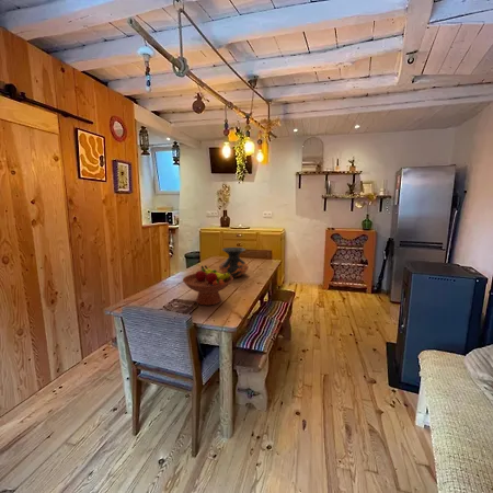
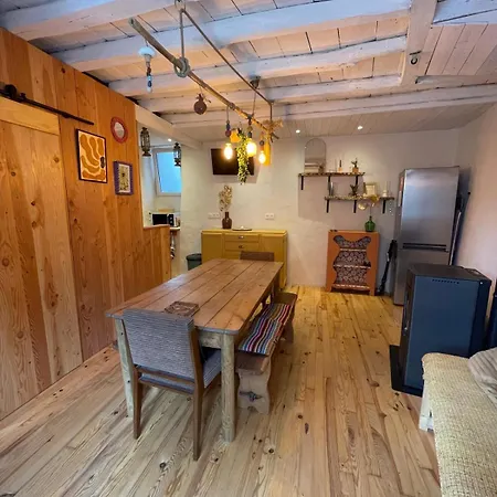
- fruit bowl [182,264,234,307]
- vase [218,246,250,278]
